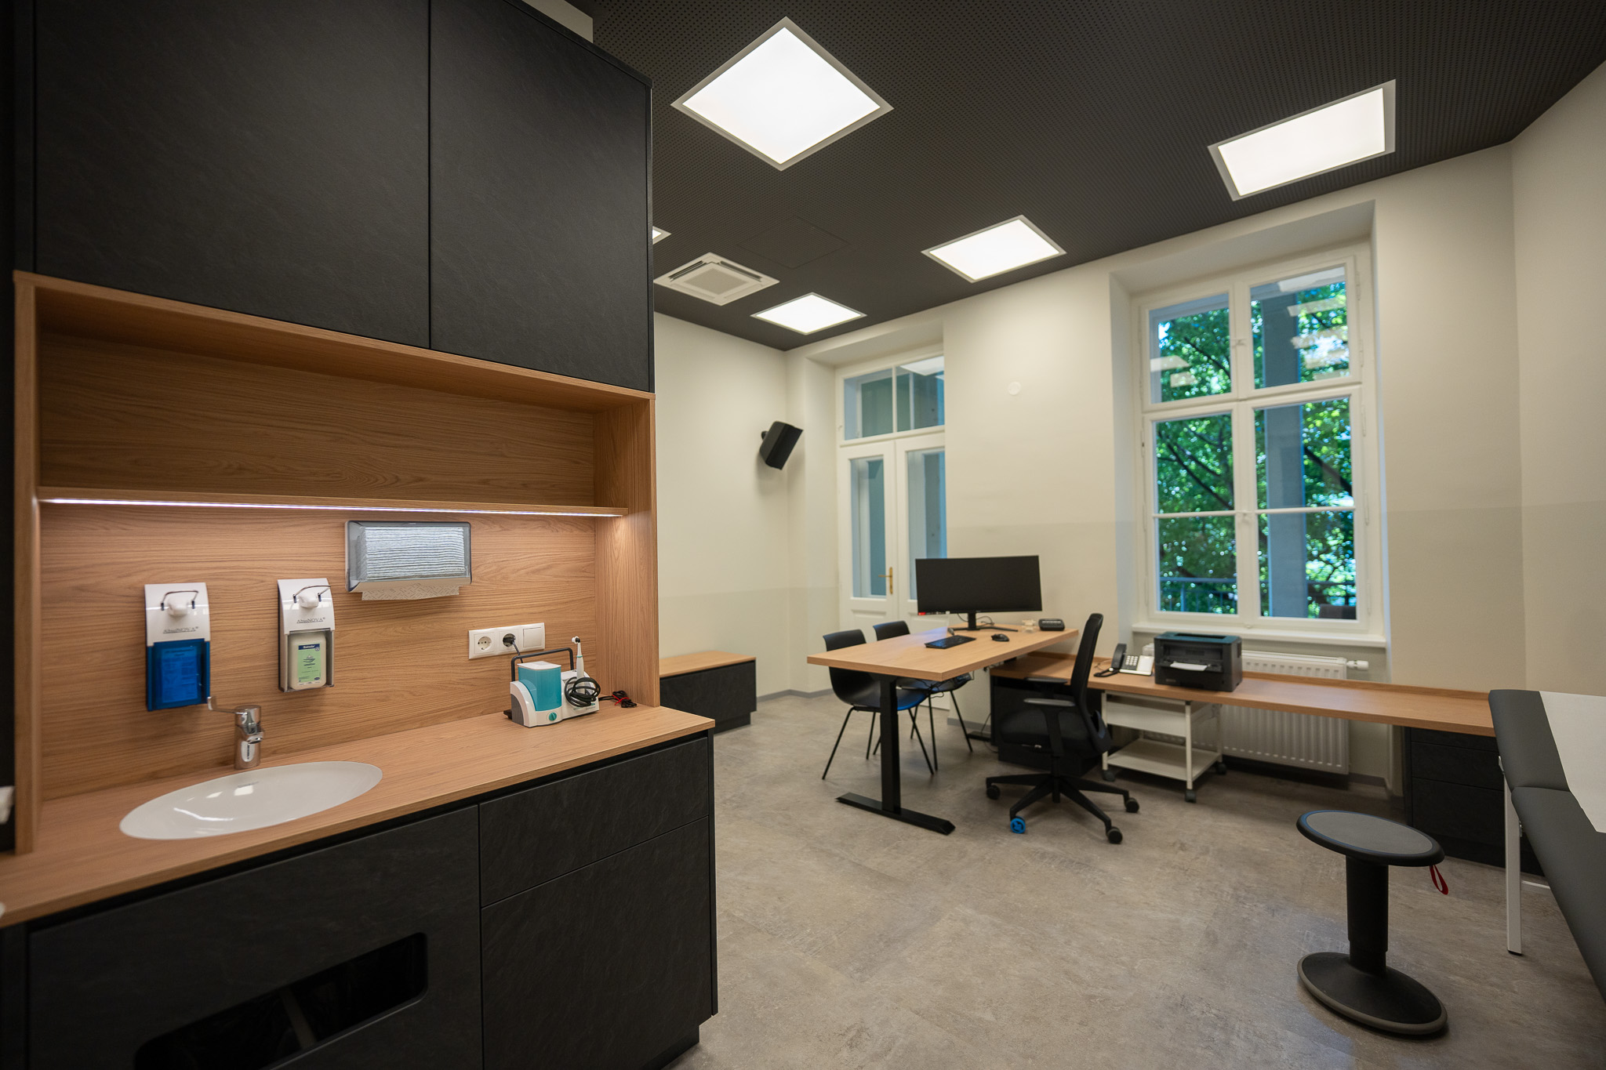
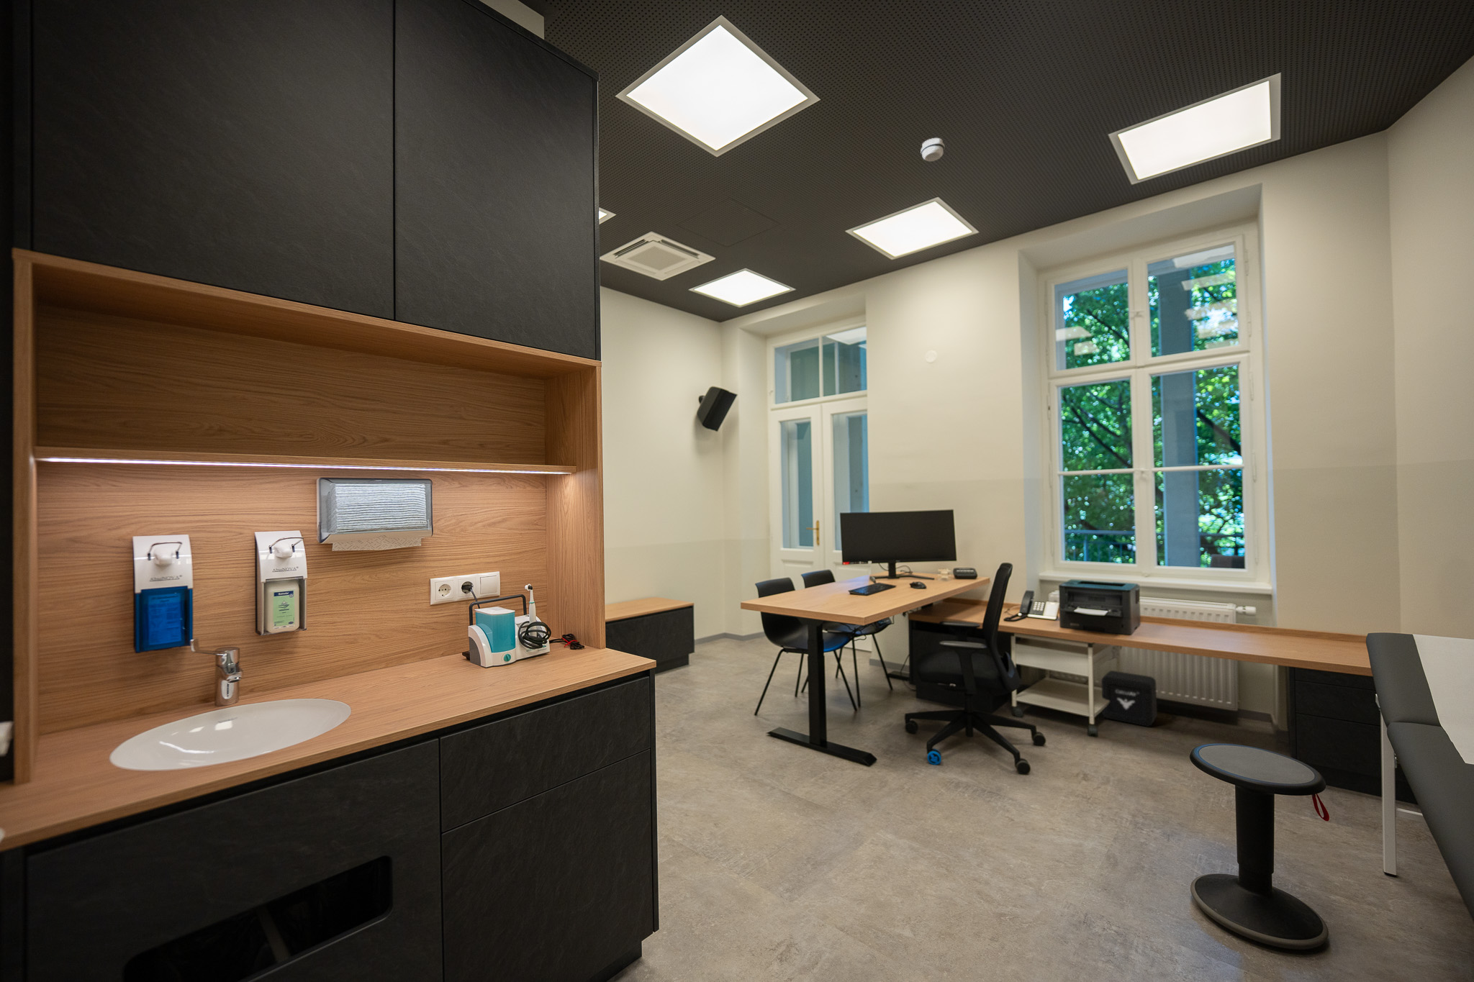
+ smoke detector [921,137,945,162]
+ air purifier [1100,670,1158,728]
